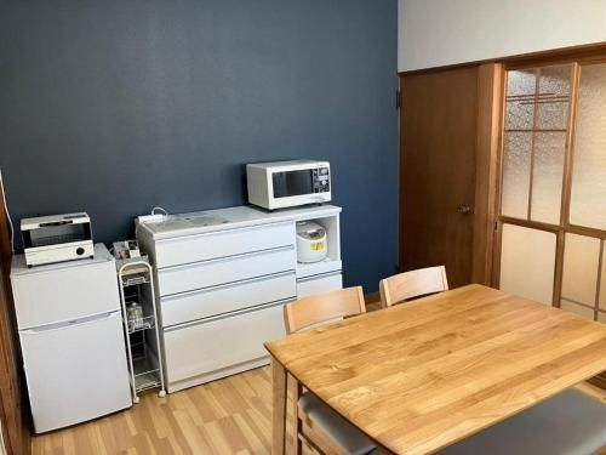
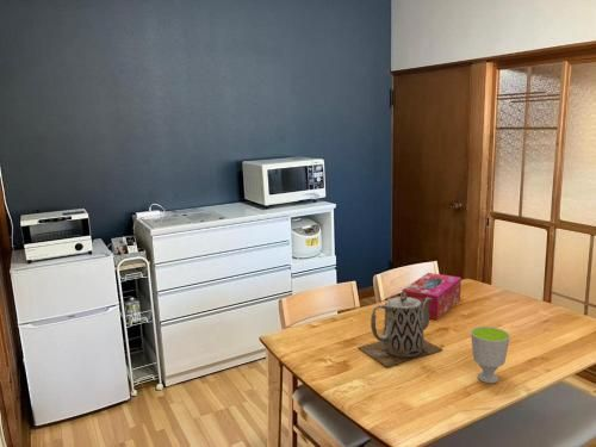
+ cup [470,325,511,384]
+ tissue box [401,272,462,321]
+ teapot [356,292,445,368]
